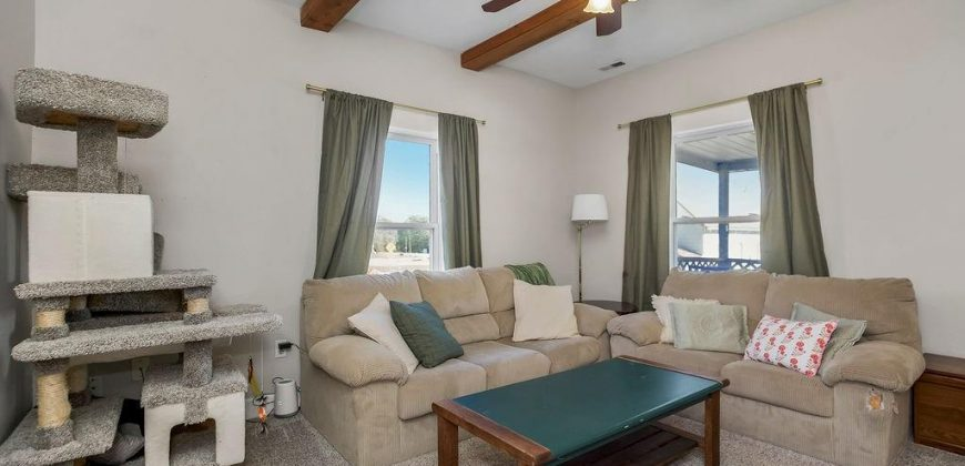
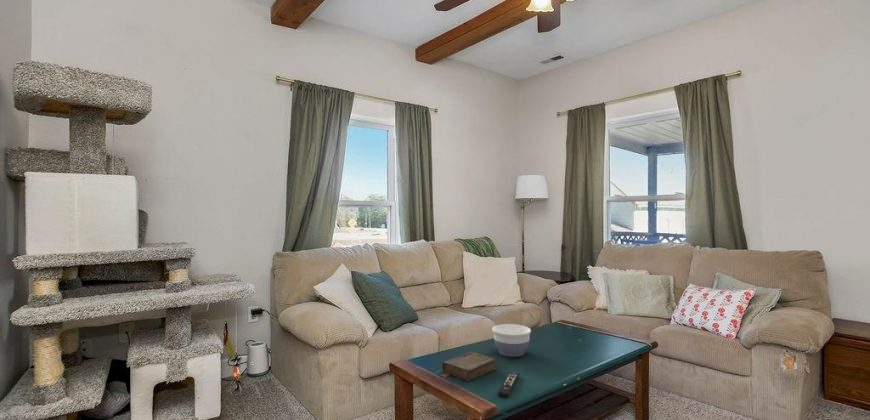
+ remote control [497,371,520,399]
+ book [440,351,496,382]
+ bowl [491,323,532,358]
